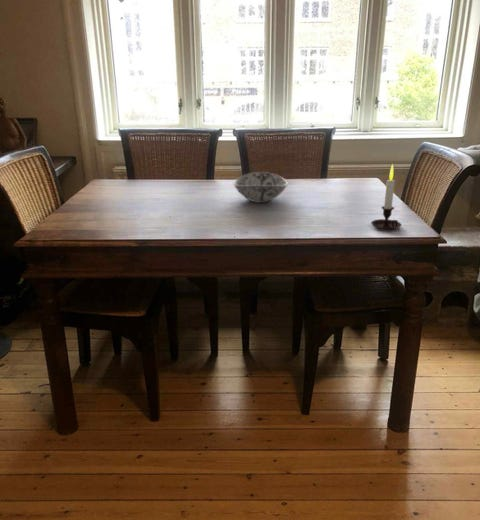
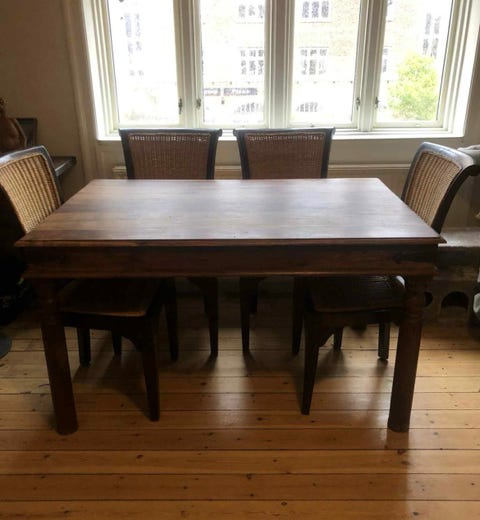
- decorative bowl [233,171,289,204]
- candle [370,163,402,231]
